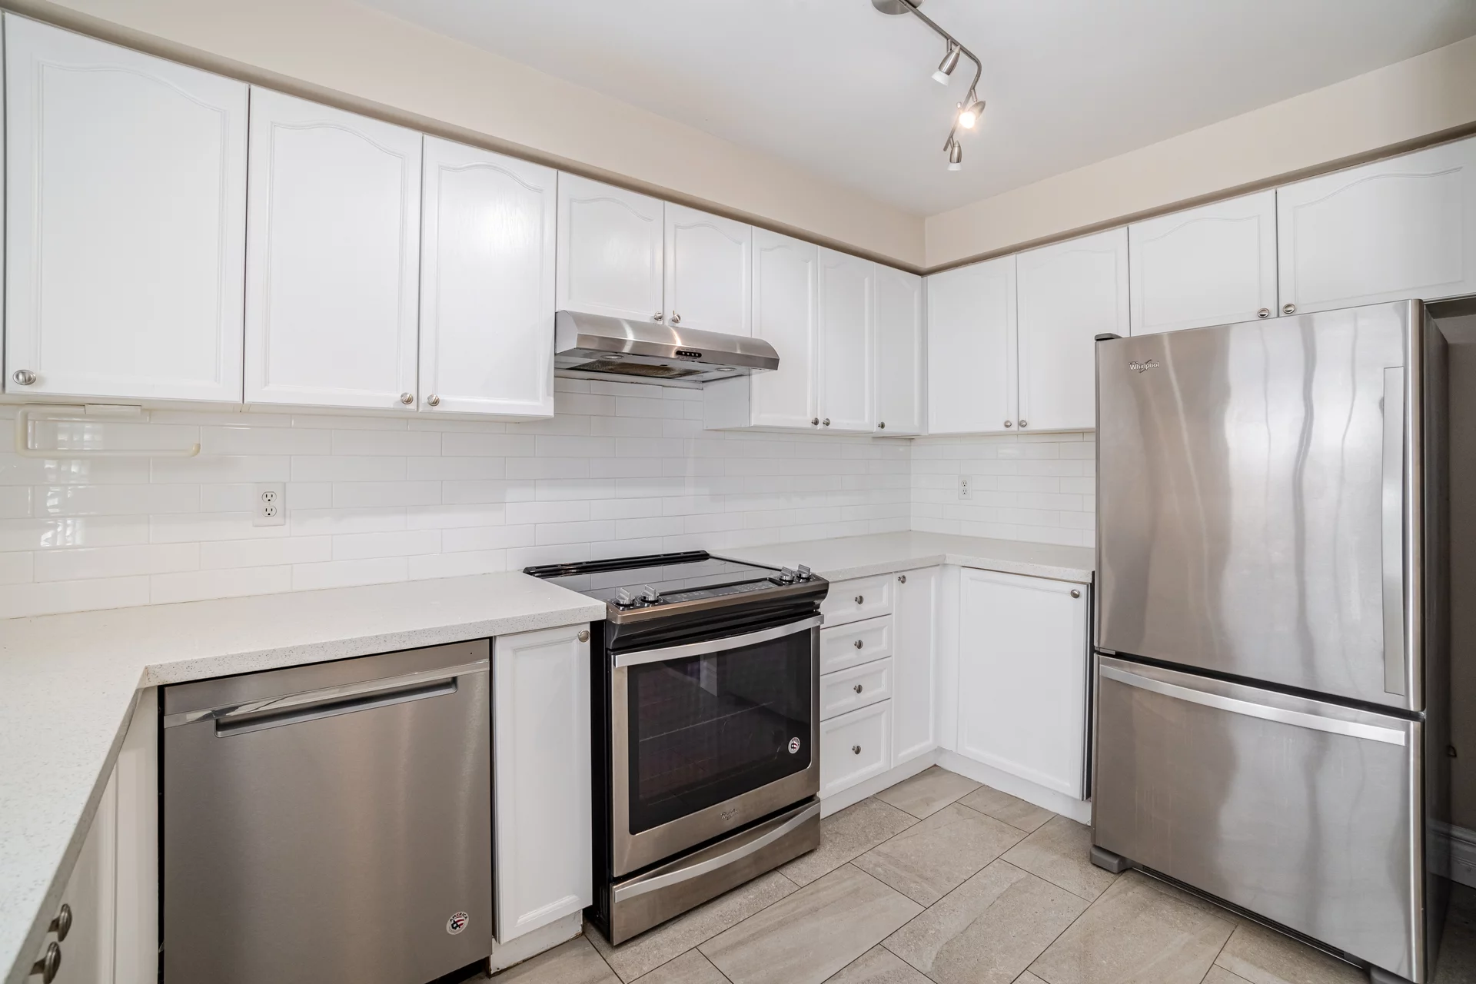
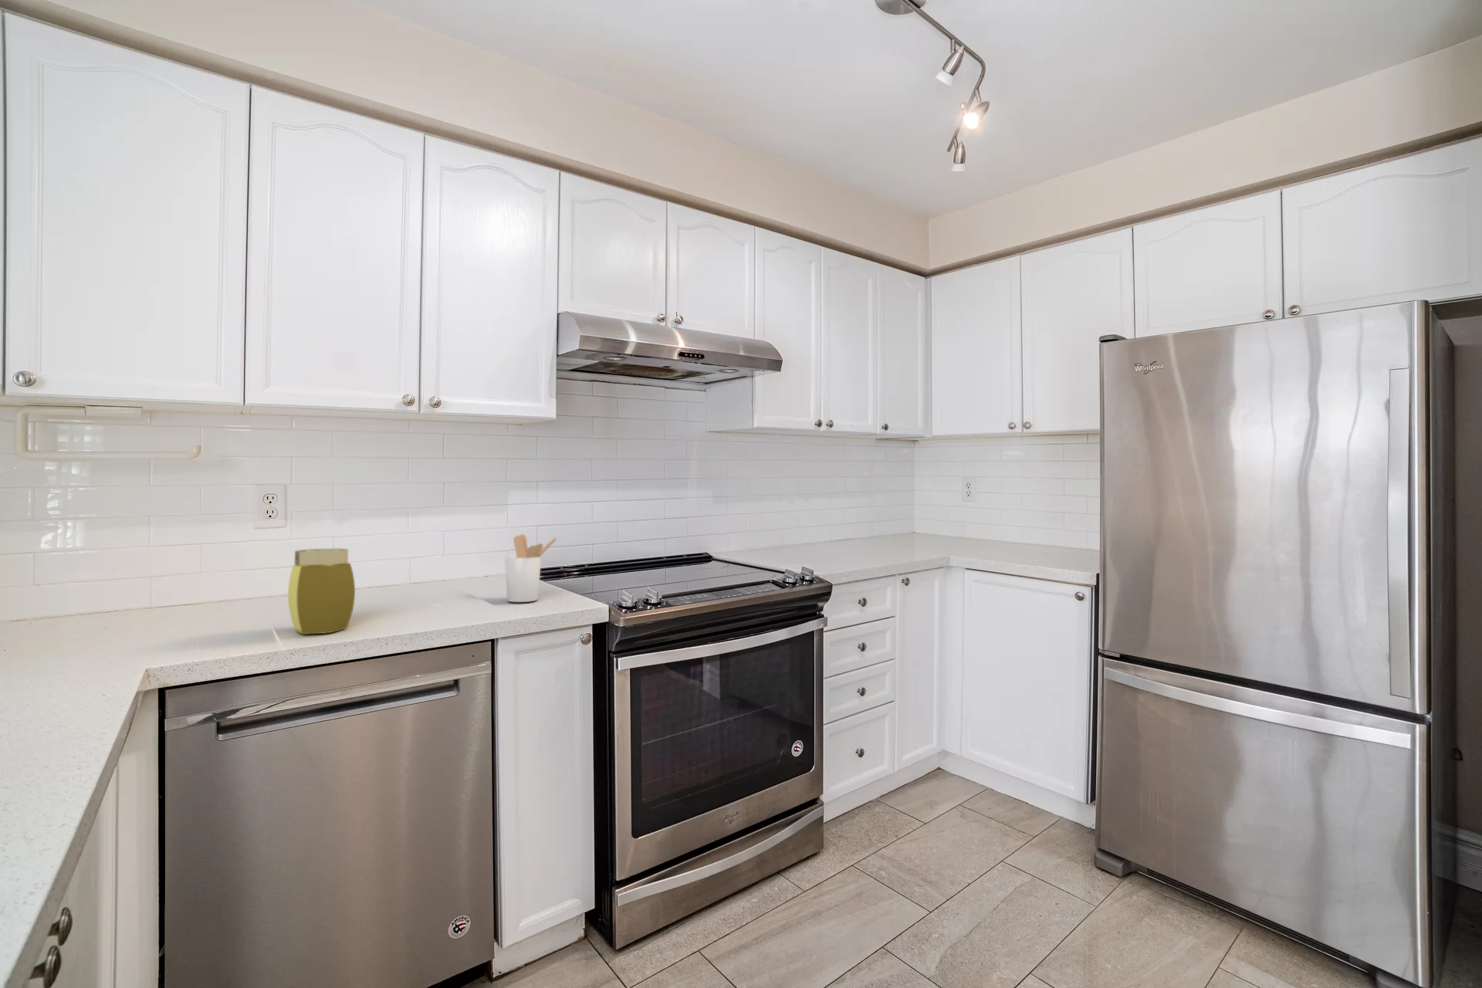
+ jar [287,548,356,635]
+ utensil holder [504,534,558,603]
